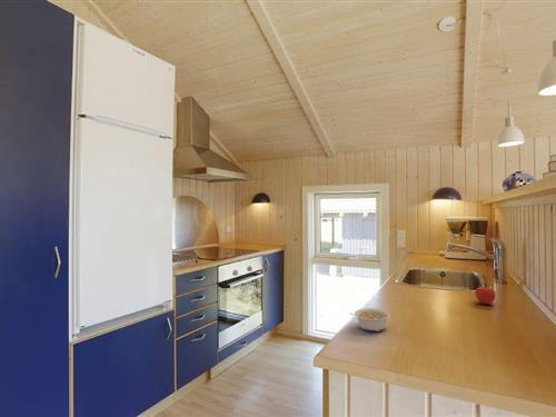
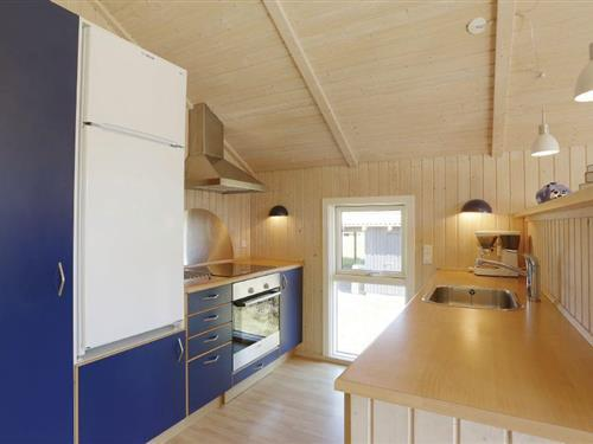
- fruit [475,285,497,305]
- legume [349,307,391,332]
